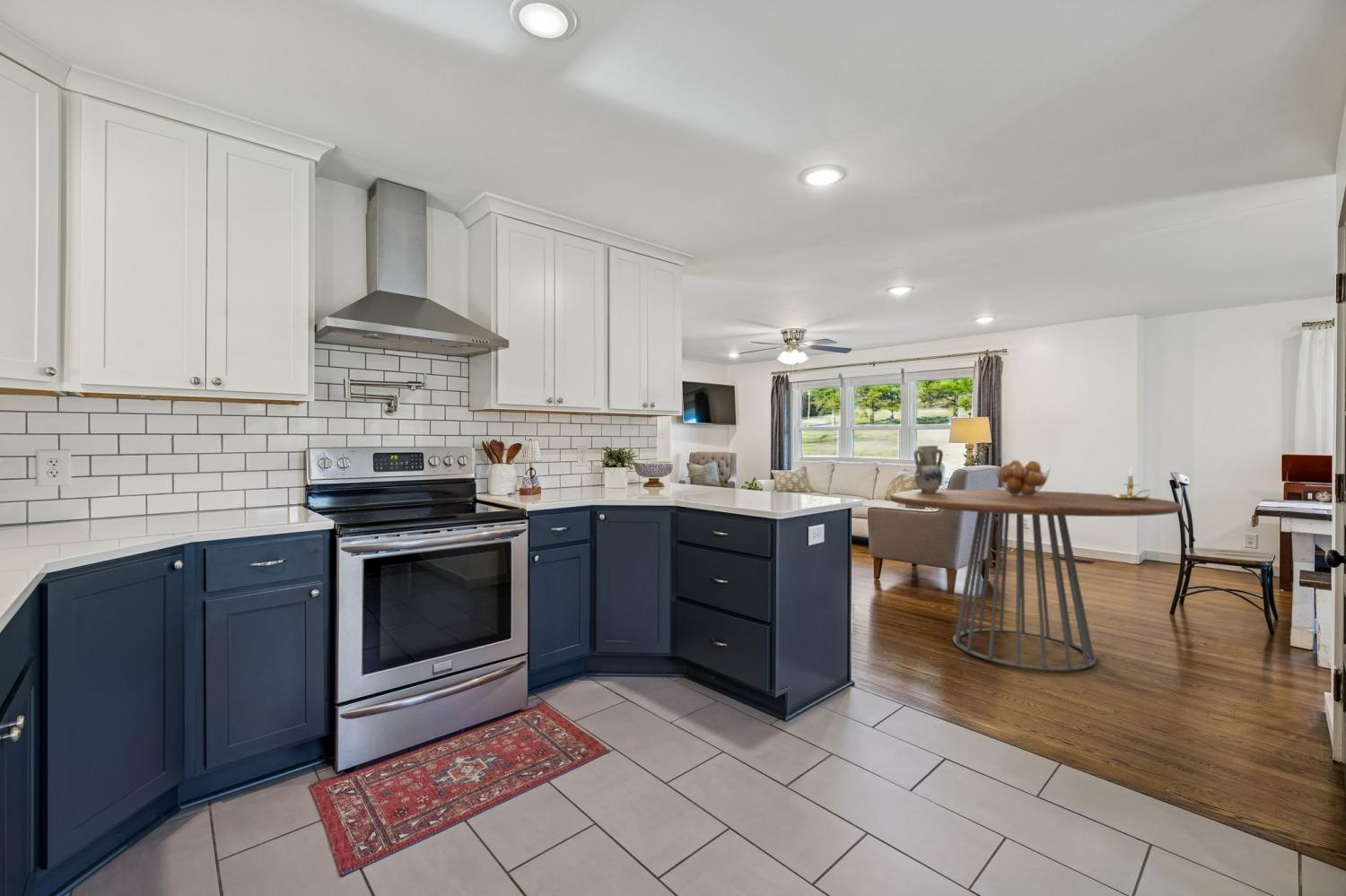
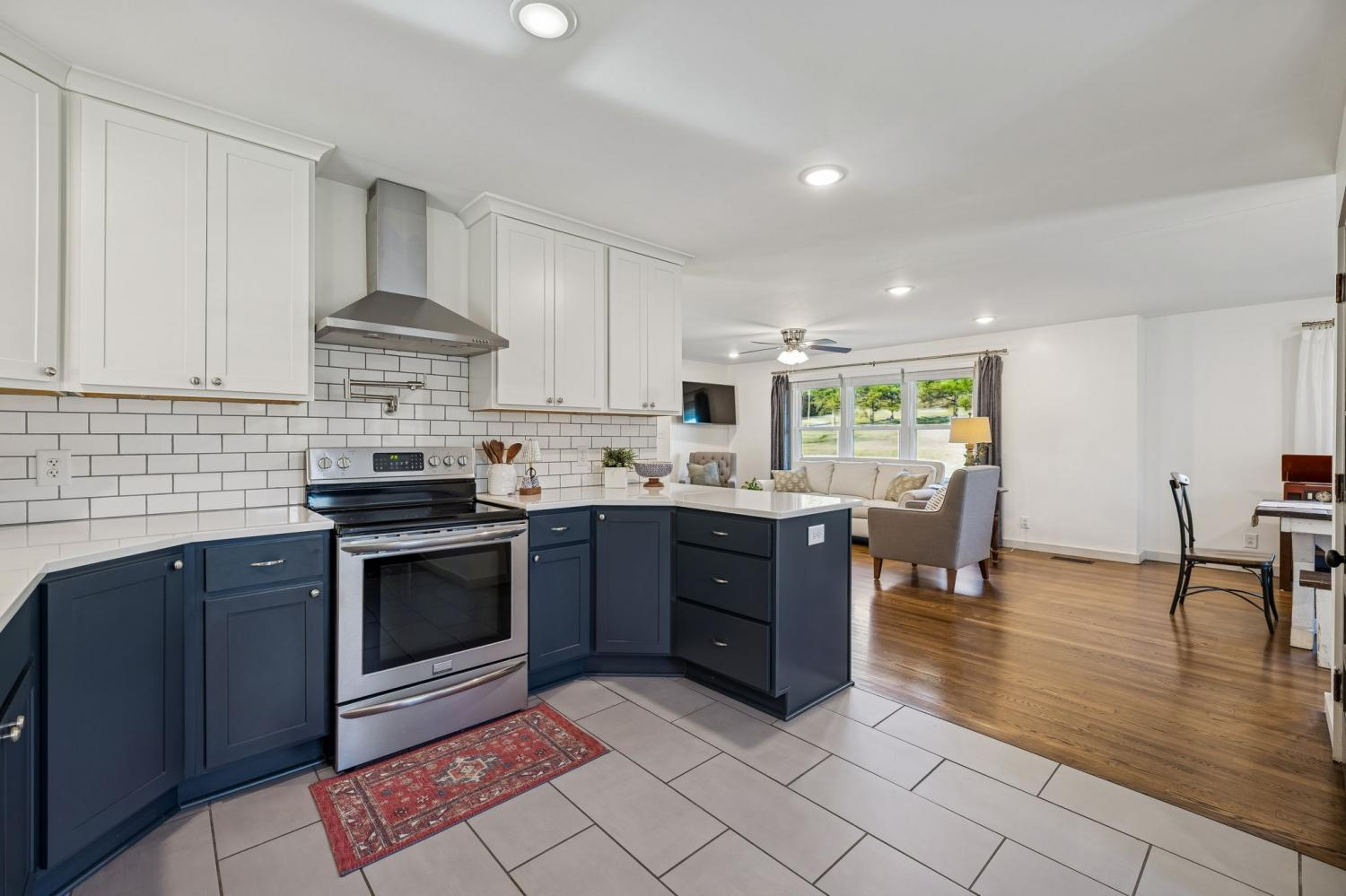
- candle holder [1111,466,1151,500]
- vase [913,445,944,492]
- dining table [889,489,1182,672]
- fruit basket [994,459,1051,496]
